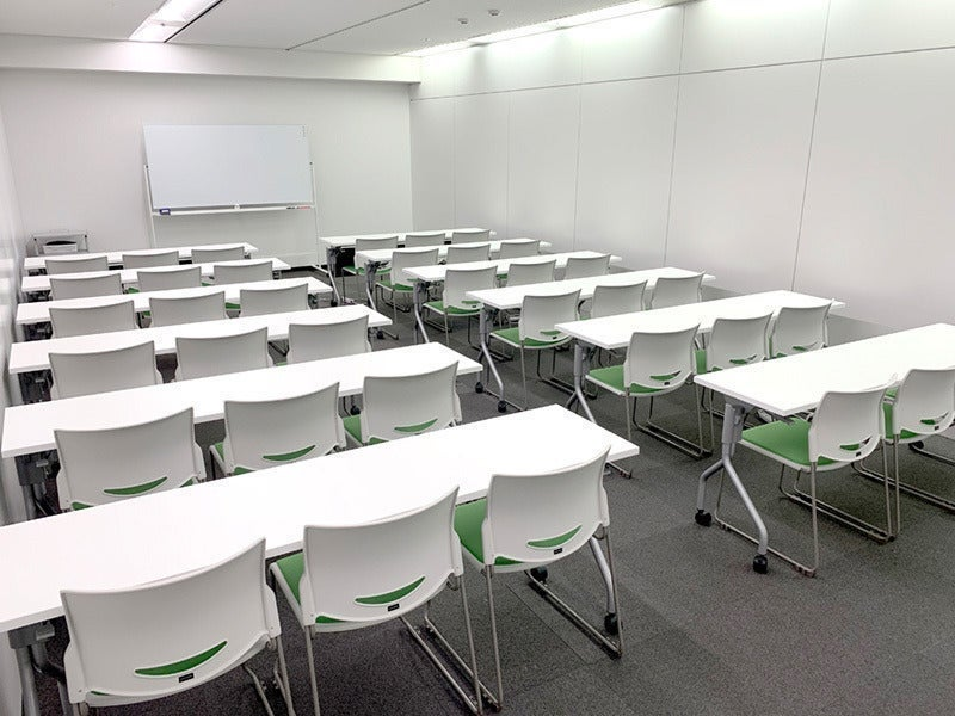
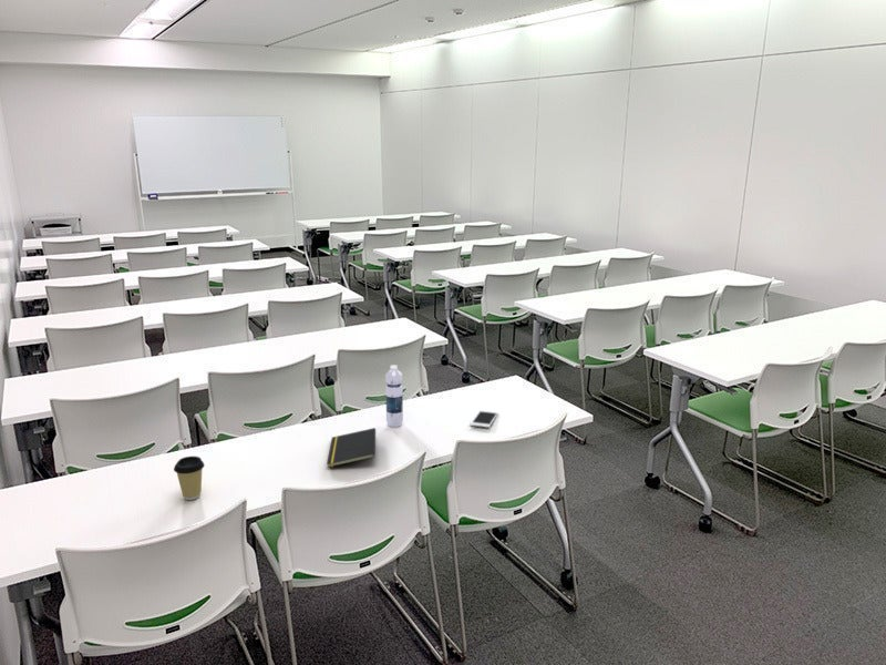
+ cell phone [470,409,499,429]
+ coffee cup [173,456,206,501]
+ water bottle [384,364,404,428]
+ notepad [326,427,377,469]
